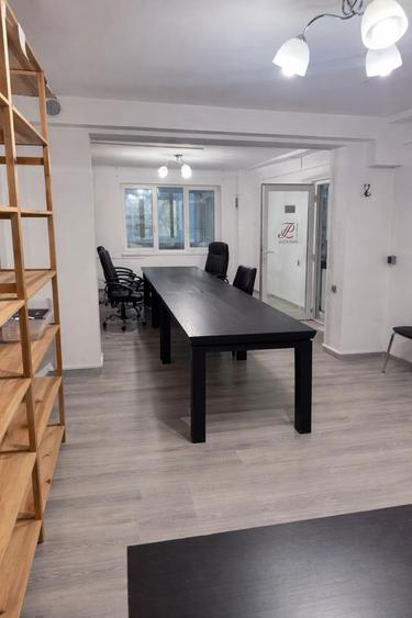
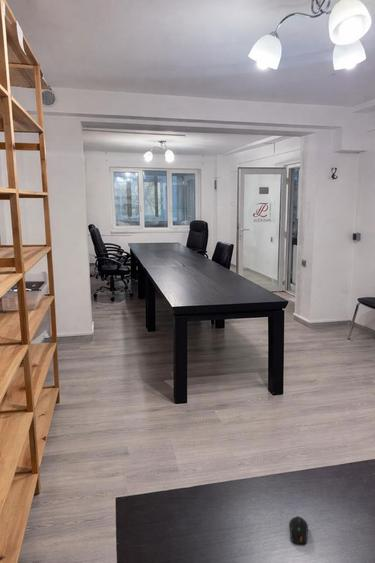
+ computer mouse [289,515,309,545]
